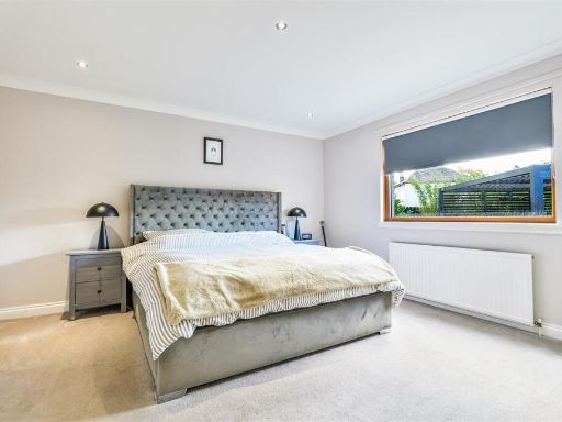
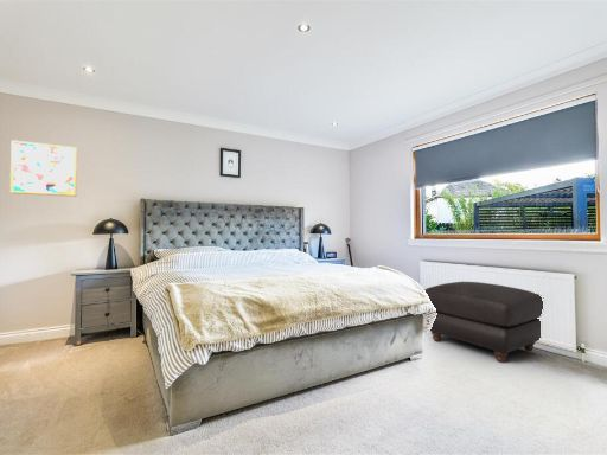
+ wall art [9,139,78,198]
+ ottoman [423,281,544,364]
